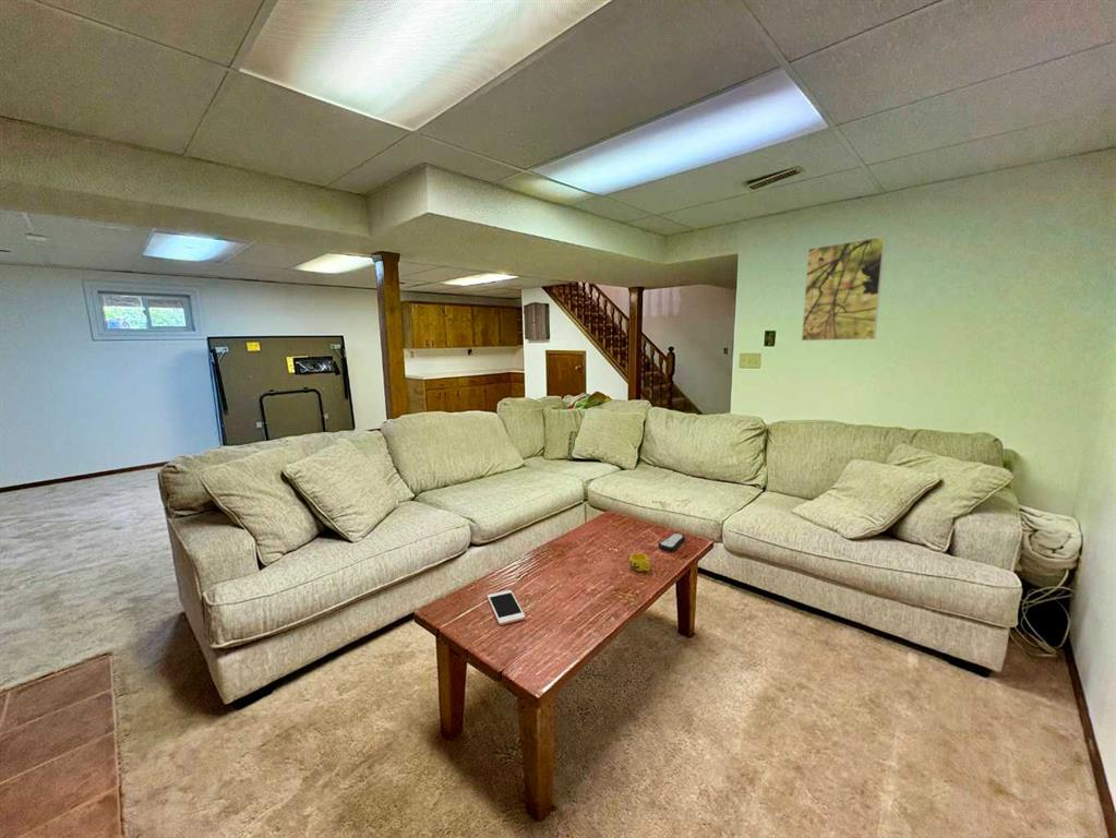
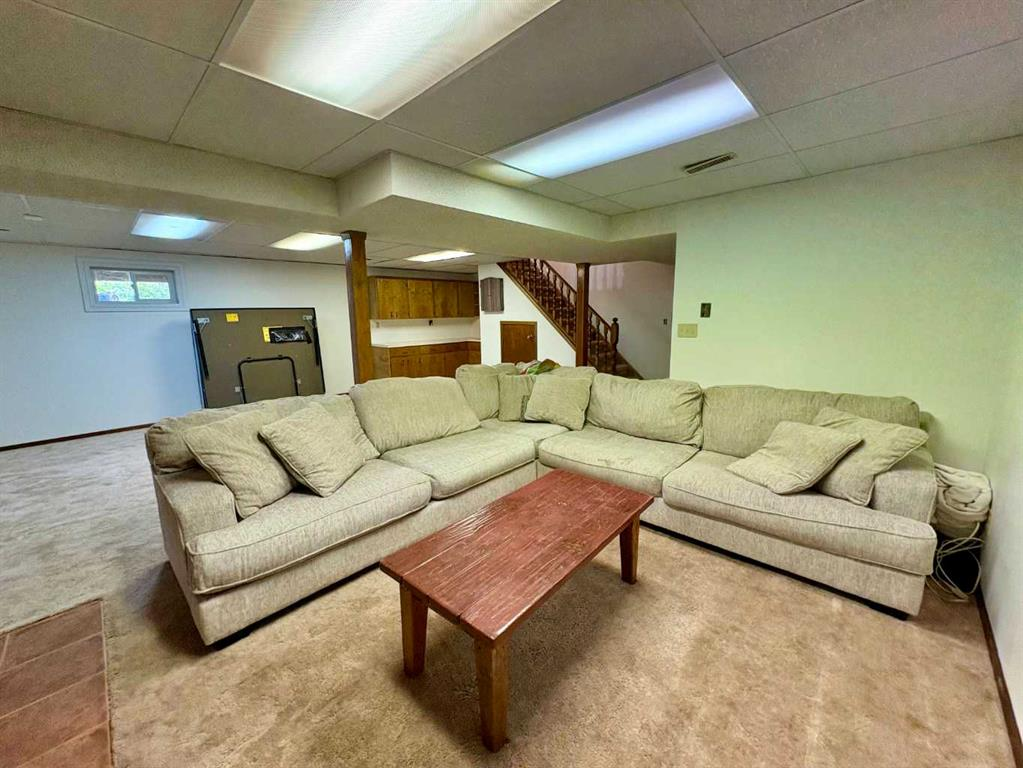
- remote control [658,532,686,552]
- cell phone [487,589,527,626]
- cup [628,552,651,572]
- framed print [801,236,887,342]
